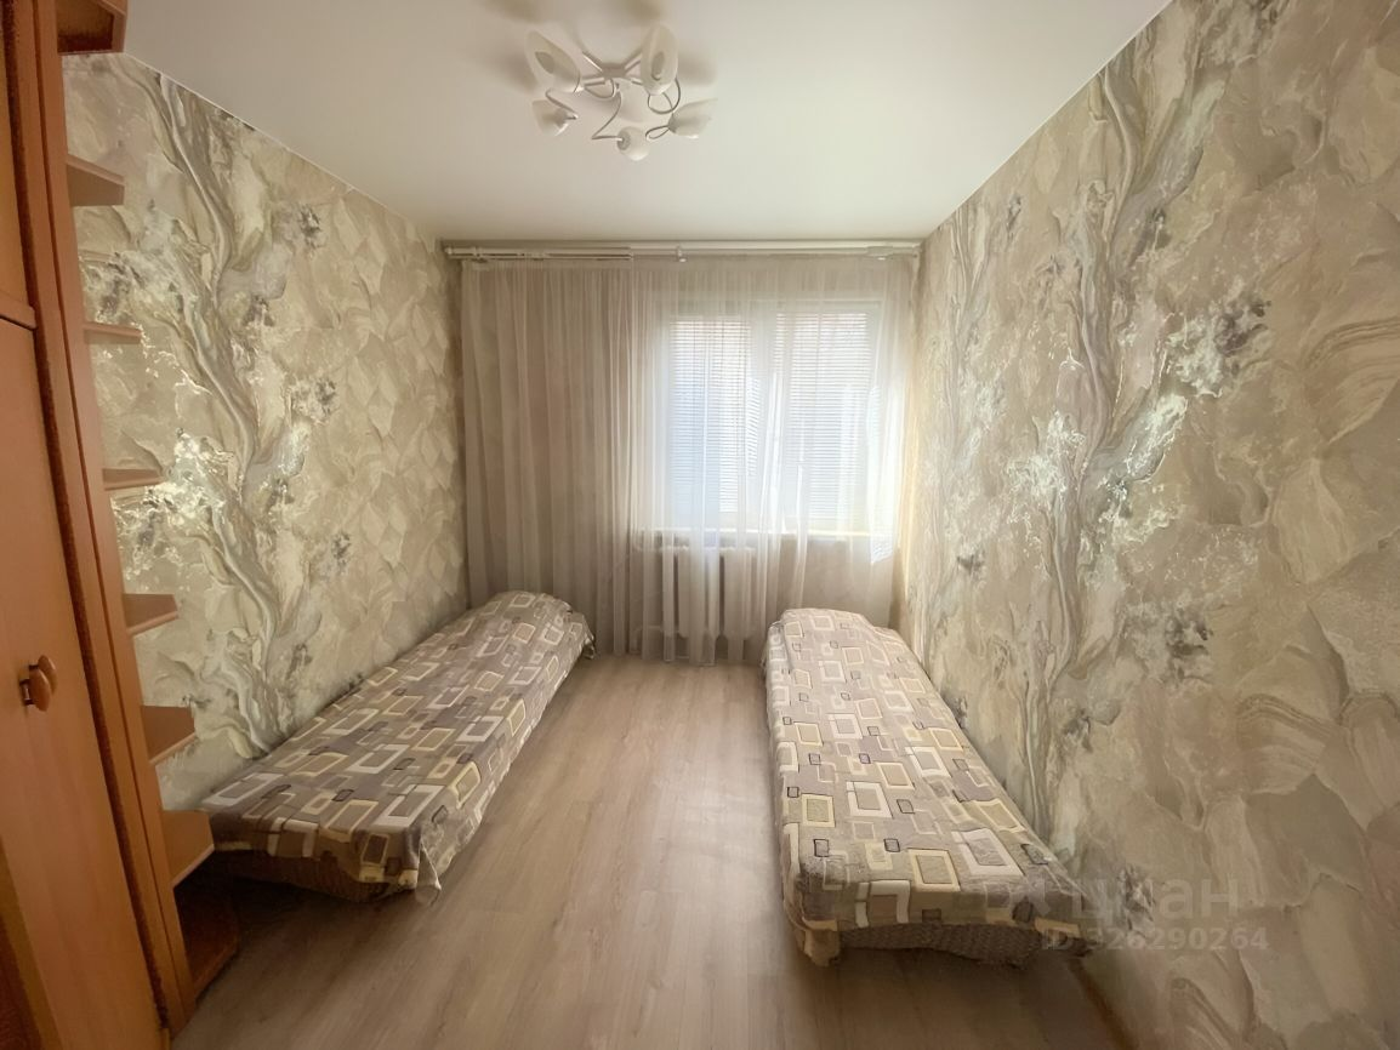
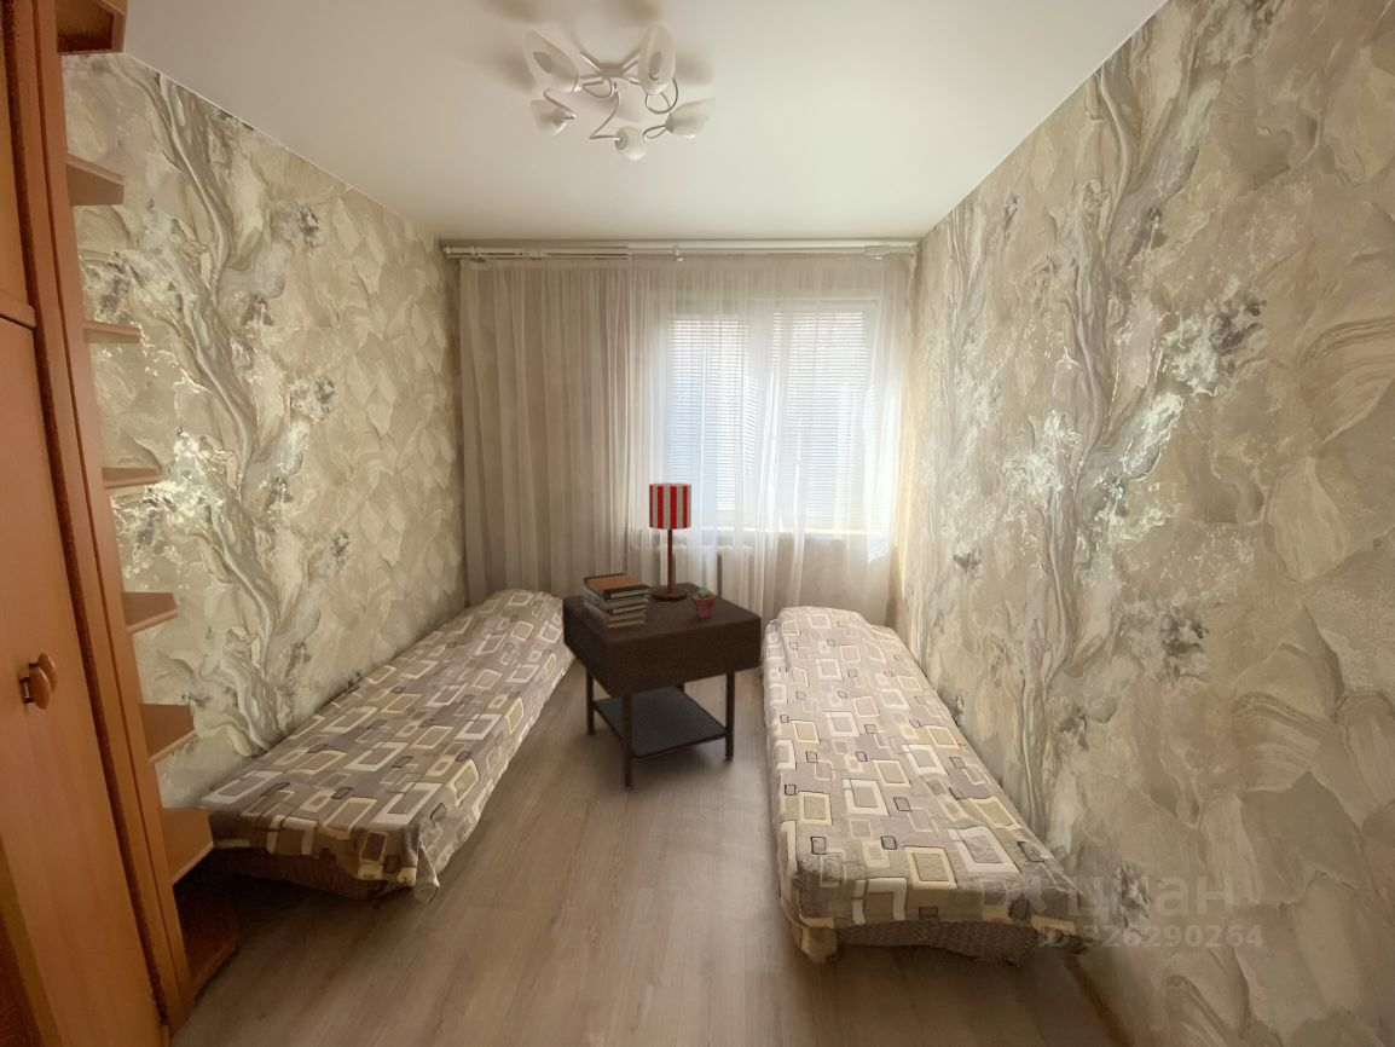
+ book stack [581,572,652,630]
+ side table [561,582,763,791]
+ potted succulent [693,586,716,619]
+ table lamp [648,482,693,602]
